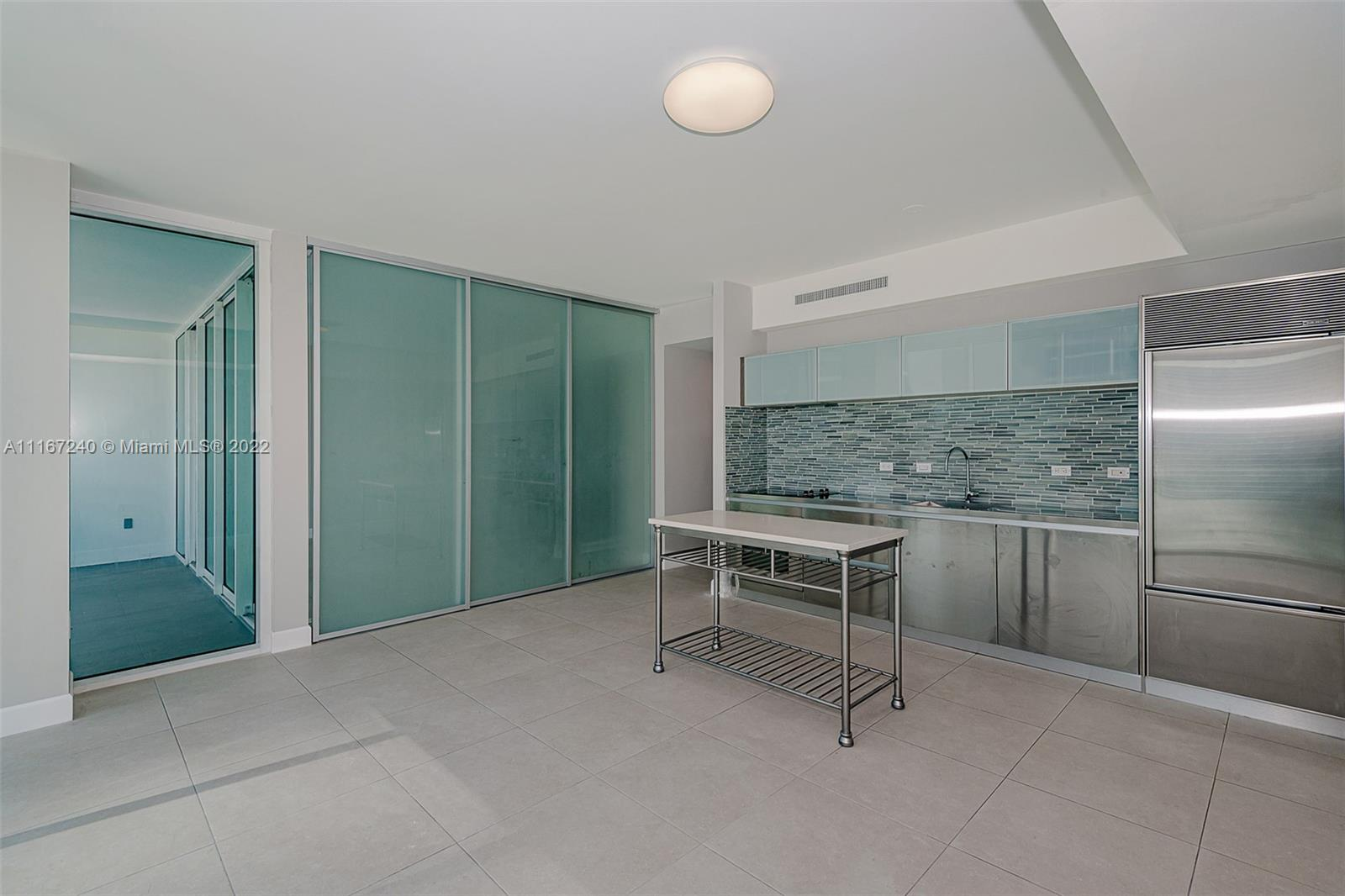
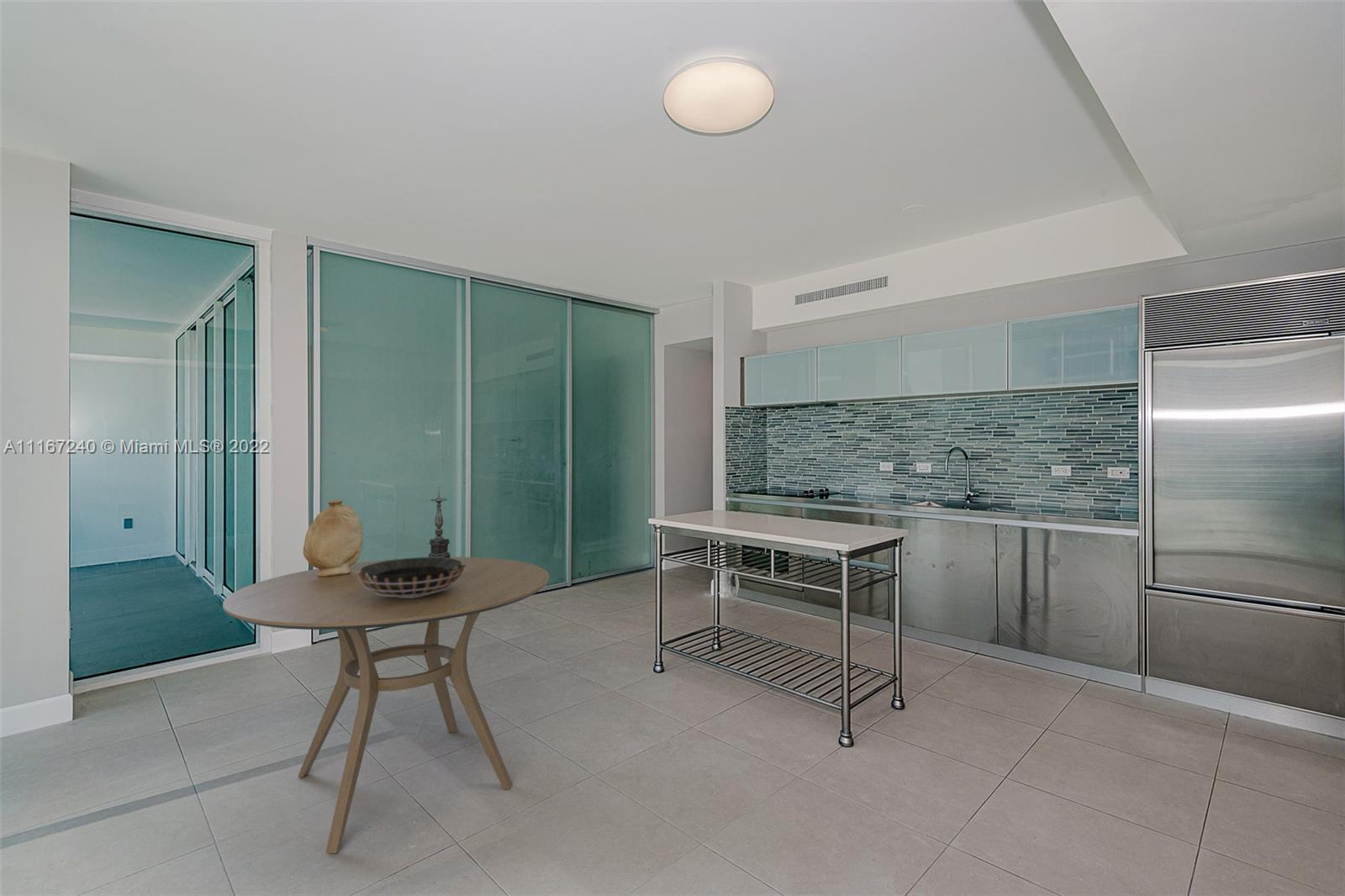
+ decorative bowl [357,556,467,598]
+ dining table [222,556,550,854]
+ candle holder [428,486,457,572]
+ vase [303,499,363,577]
